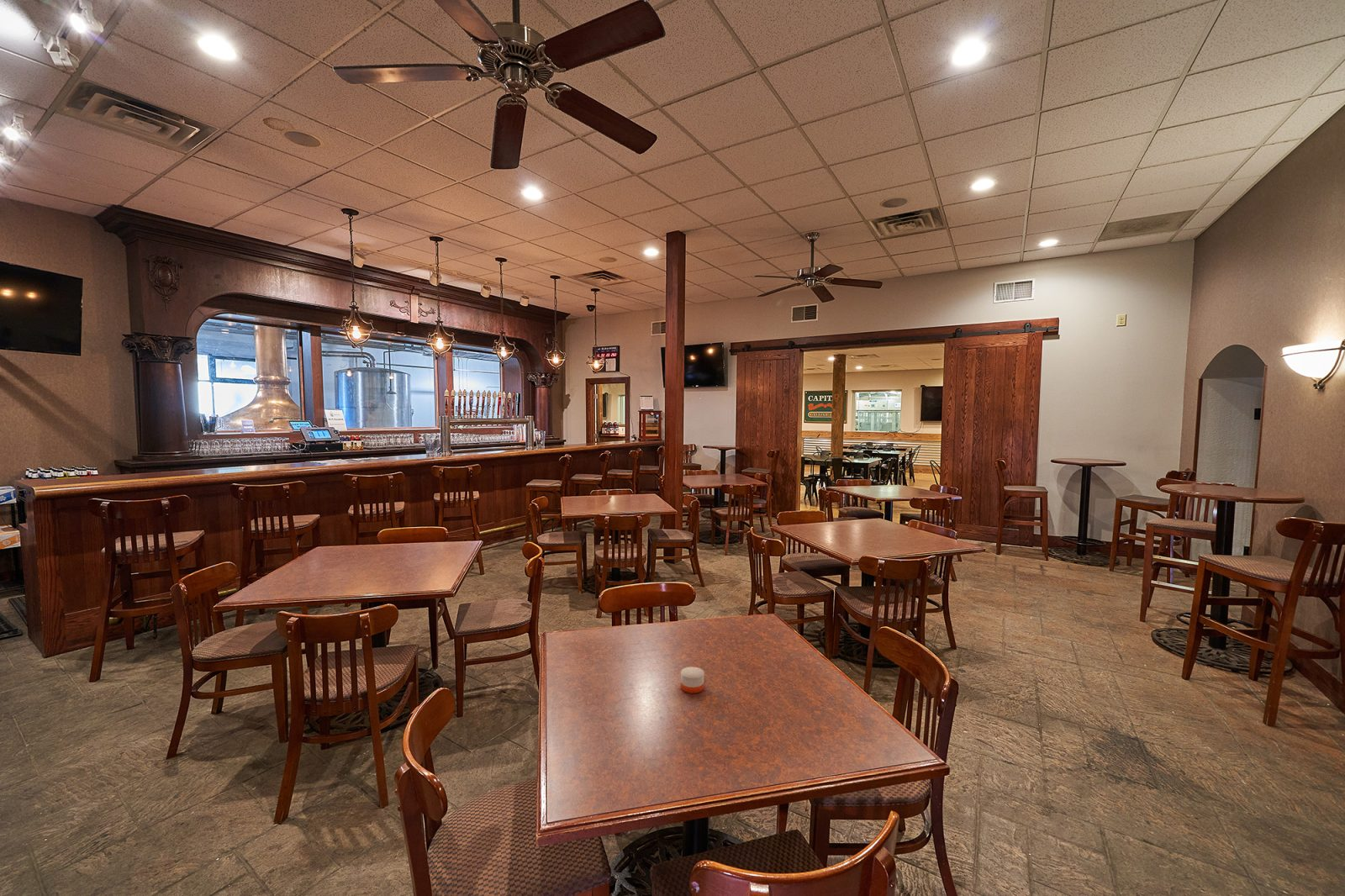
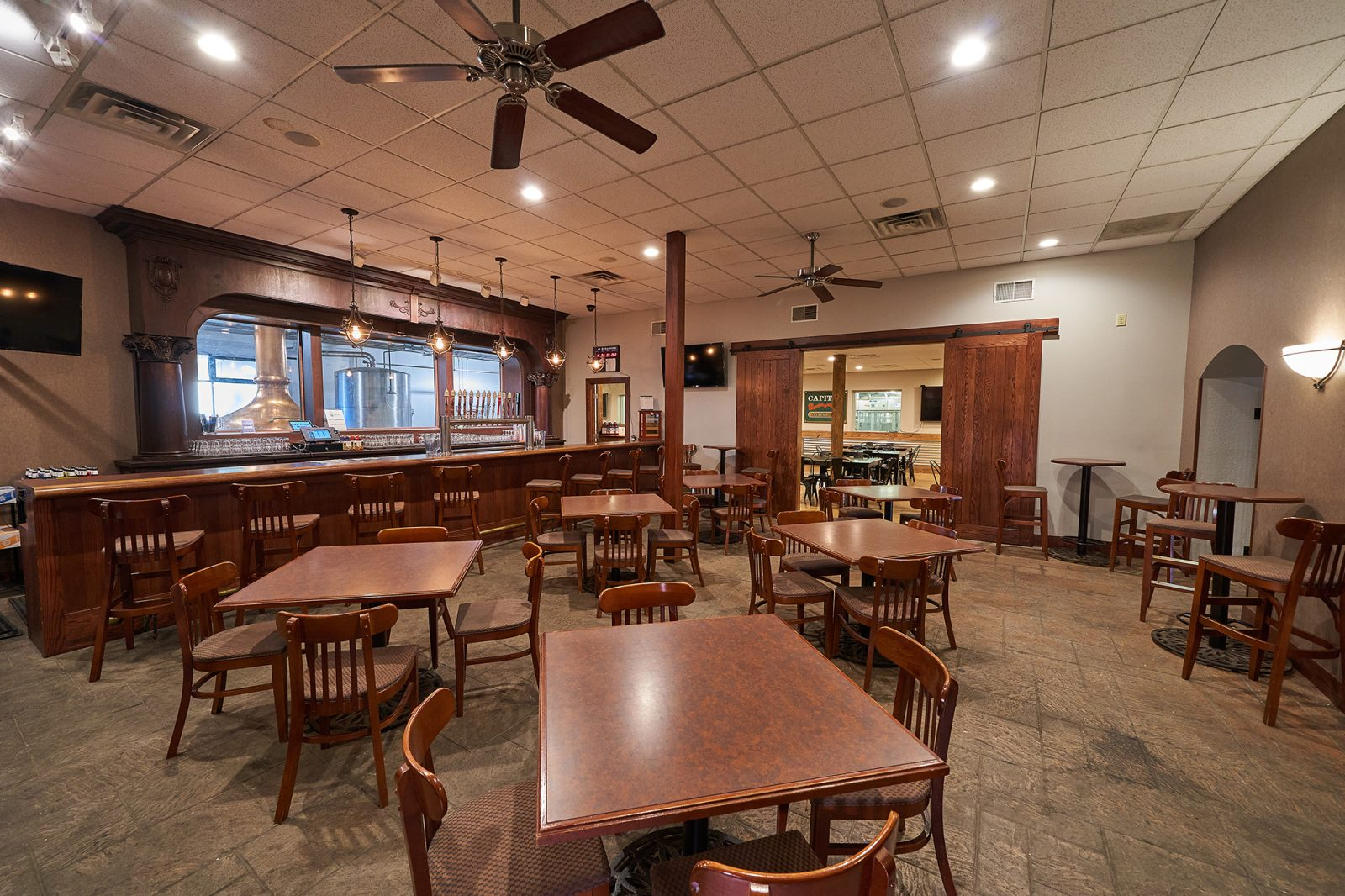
- candle [680,666,705,694]
